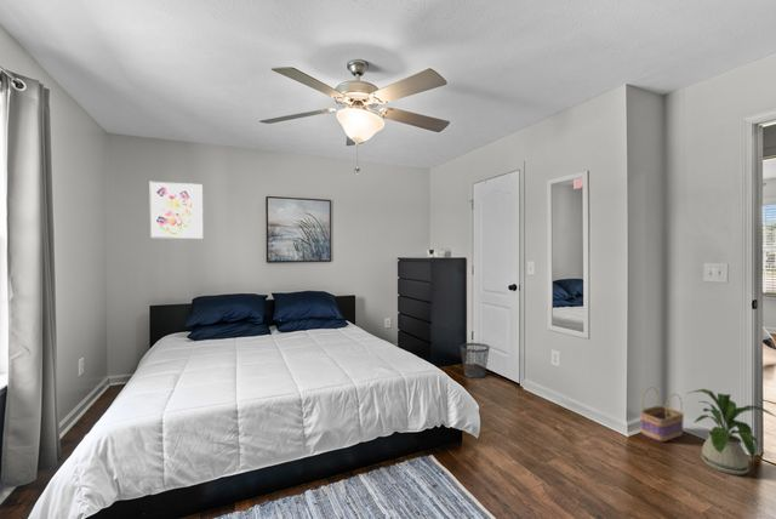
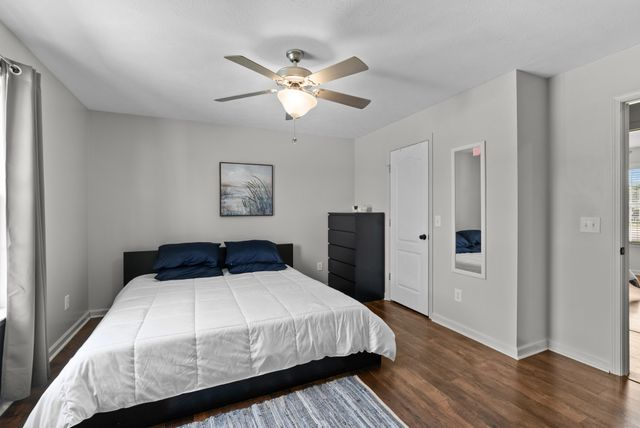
- house plant [685,388,776,475]
- basket [639,386,685,443]
- wastebasket [460,342,491,380]
- wall art [148,181,204,240]
